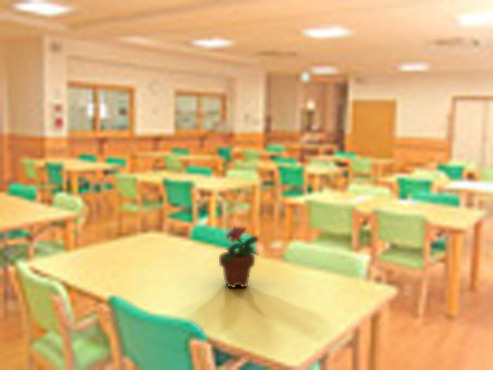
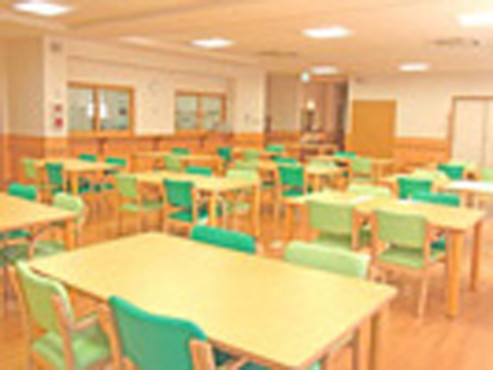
- potted flower [218,224,260,289]
